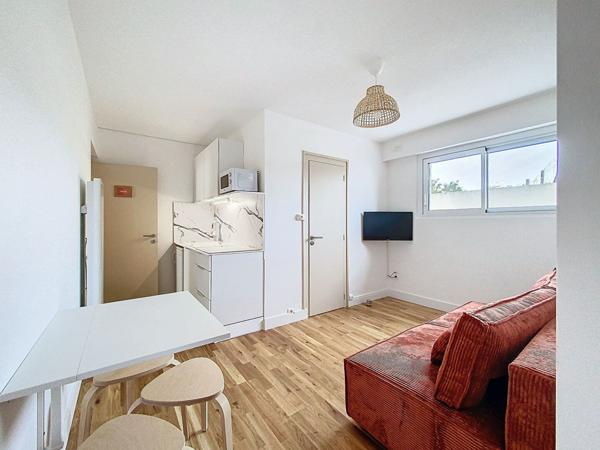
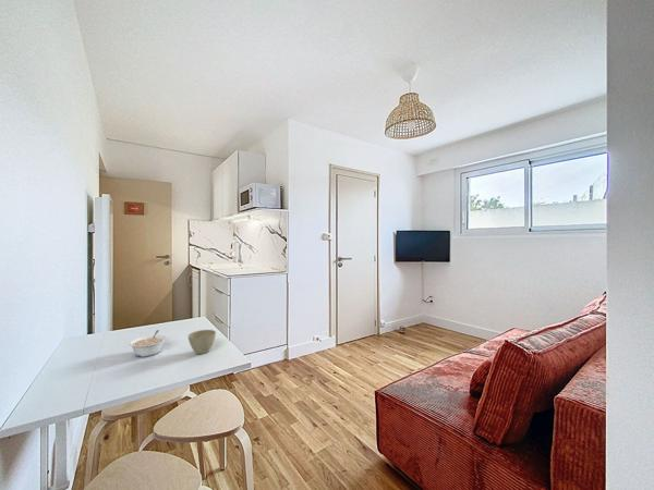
+ flower pot [187,329,217,355]
+ legume [128,329,167,358]
